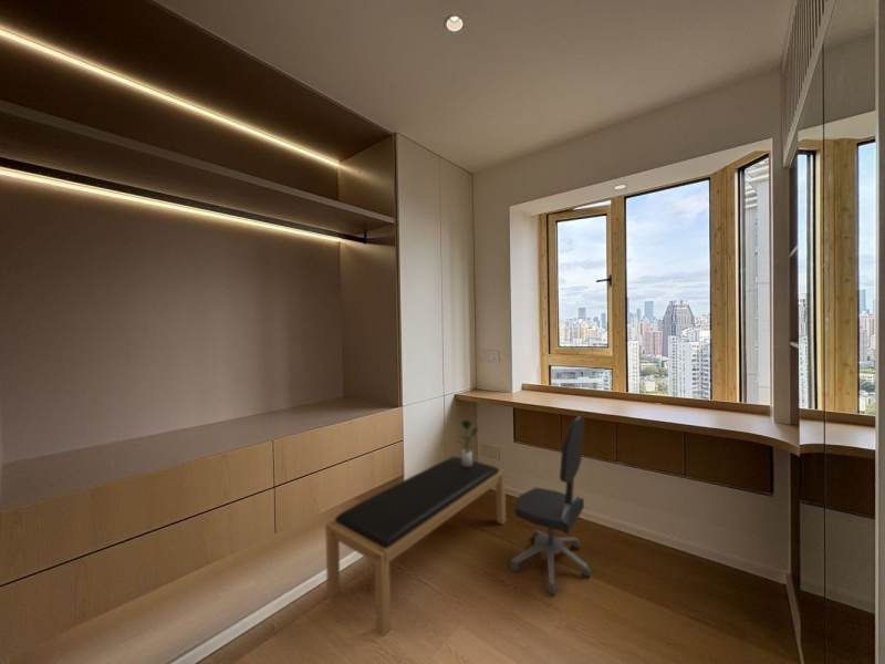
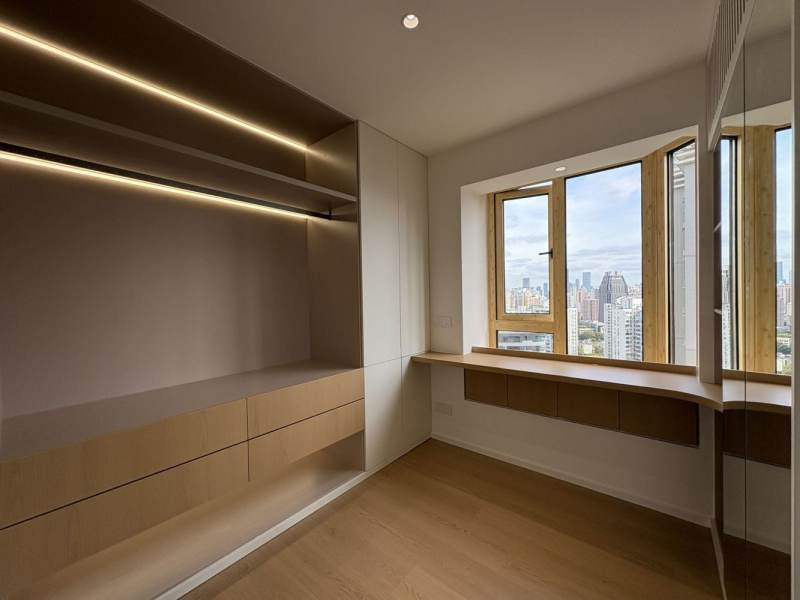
- office chair [509,415,592,595]
- potted plant [457,419,479,467]
- bench [324,456,507,637]
